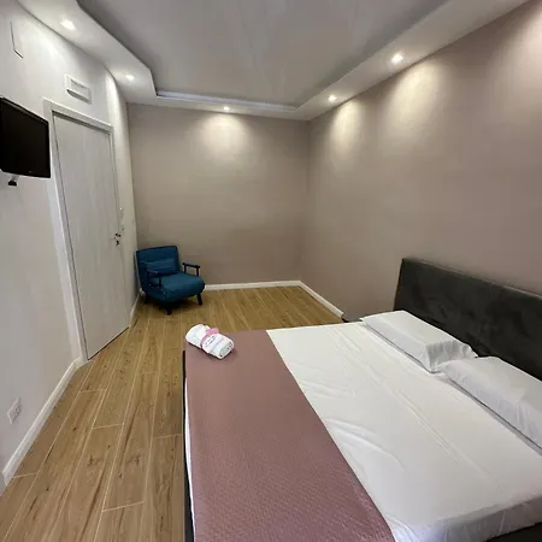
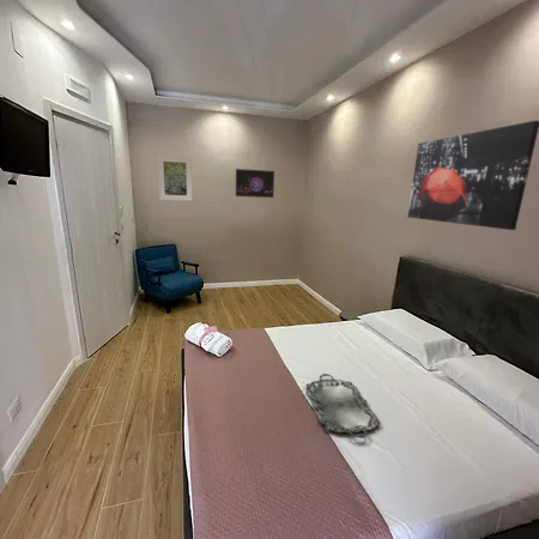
+ serving tray [304,373,381,440]
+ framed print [157,155,193,202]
+ wall art [407,120,539,231]
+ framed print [235,168,275,199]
